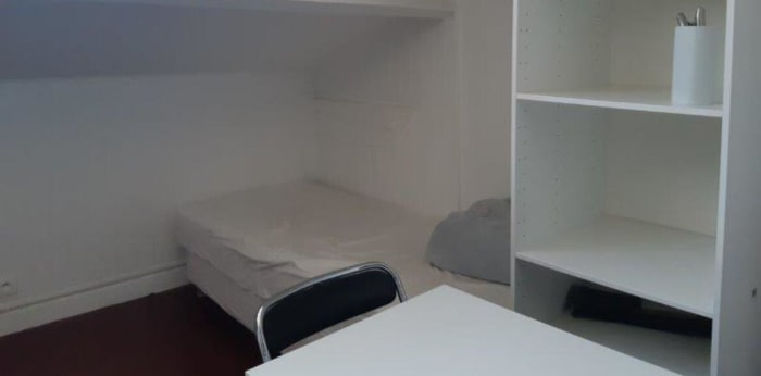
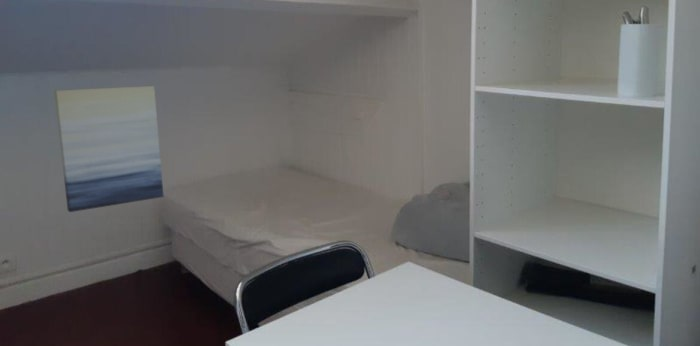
+ wall art [53,85,164,213]
